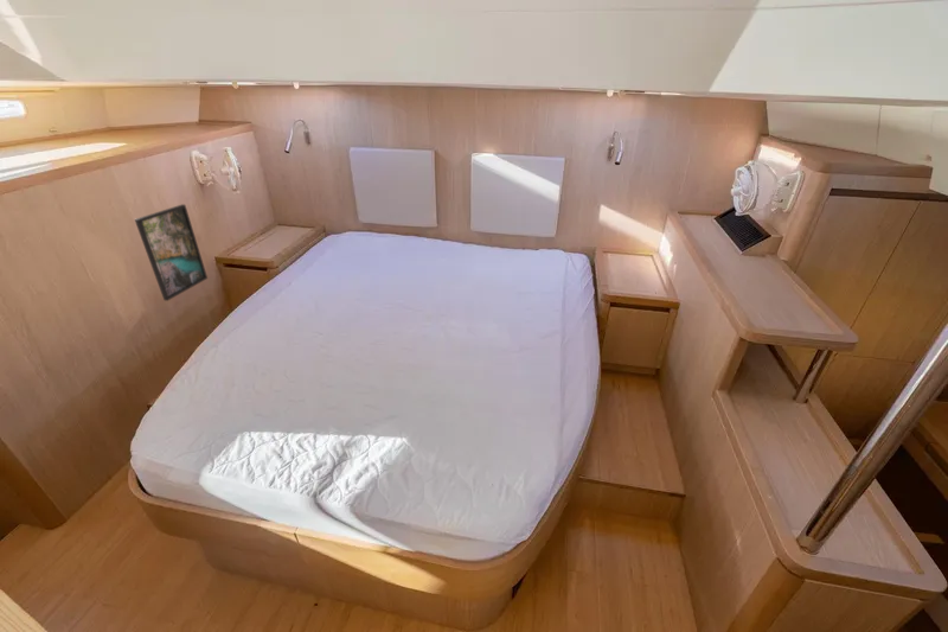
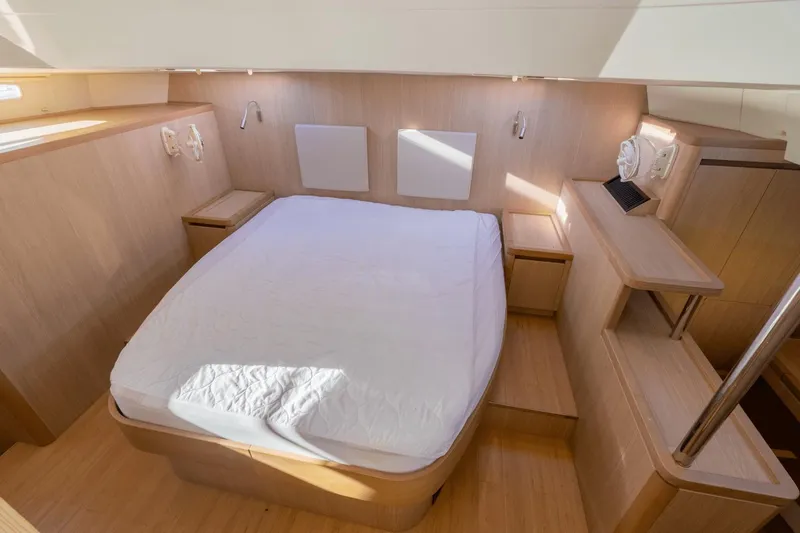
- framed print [134,203,209,302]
